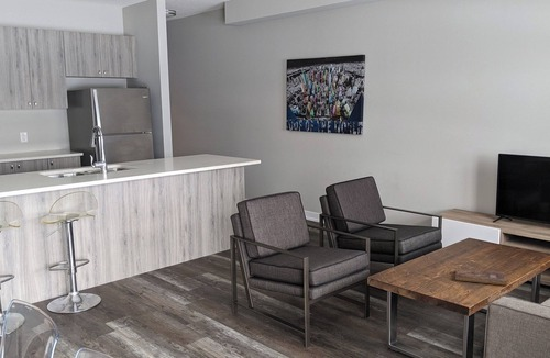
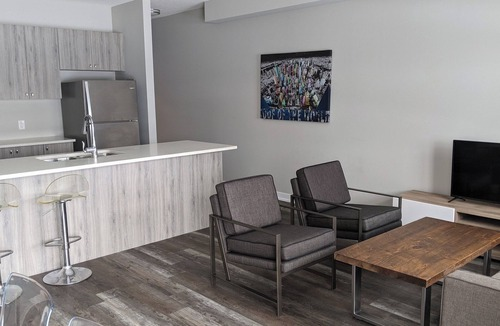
- bible [454,267,508,287]
